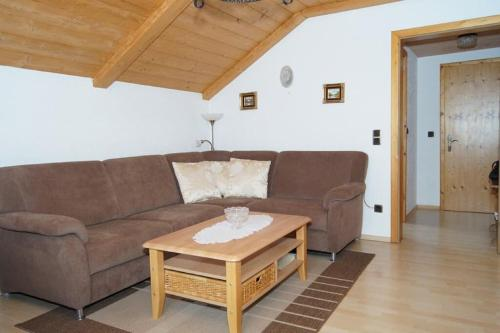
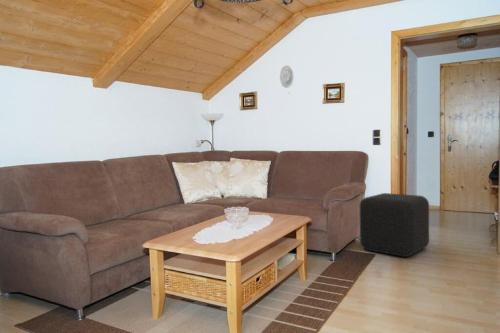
+ cube [359,192,430,258]
